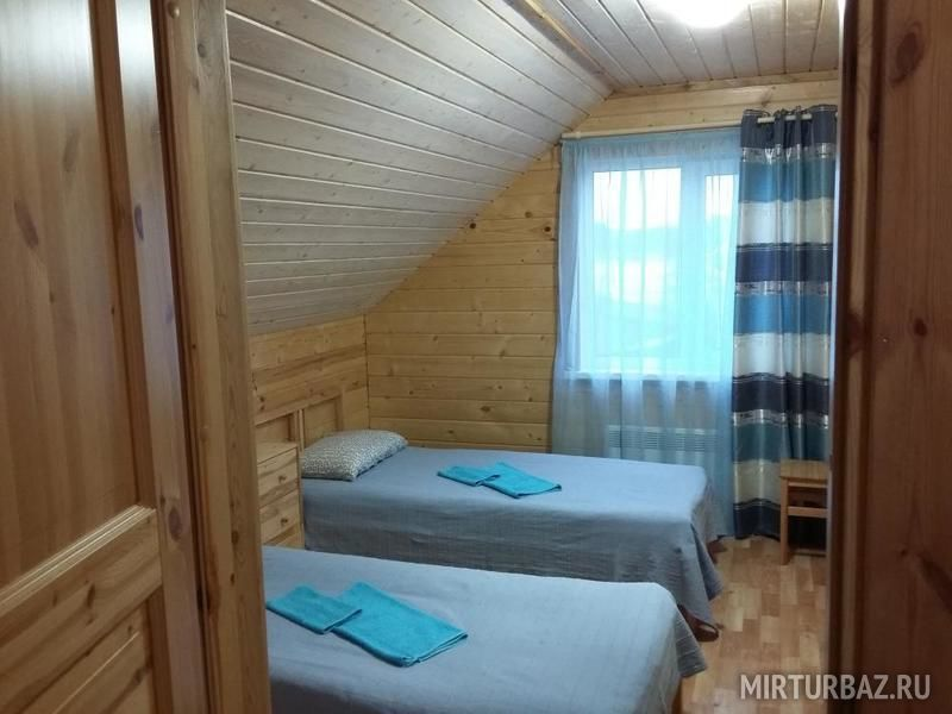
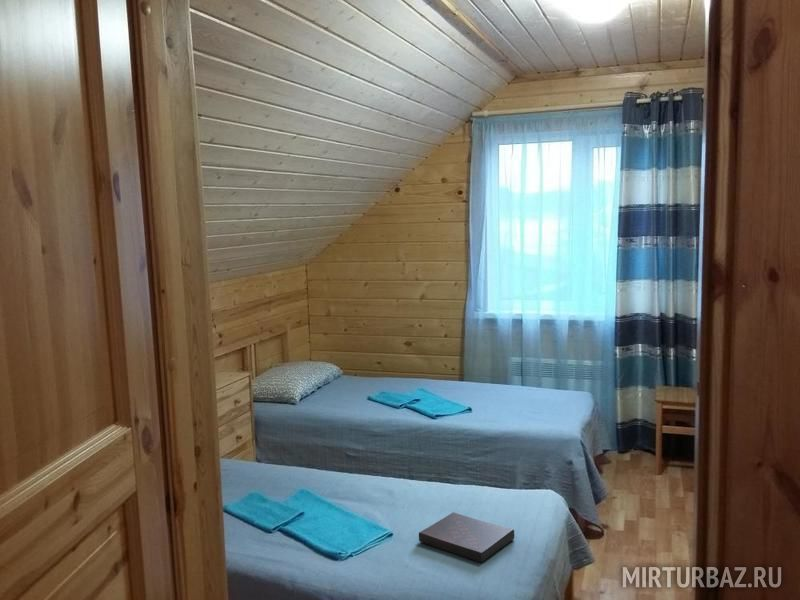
+ book [418,511,516,563]
